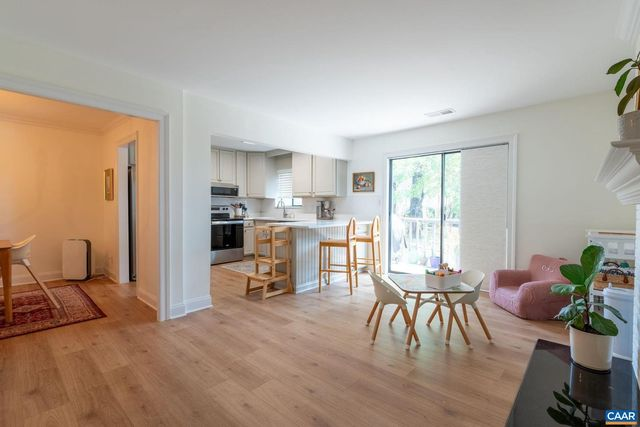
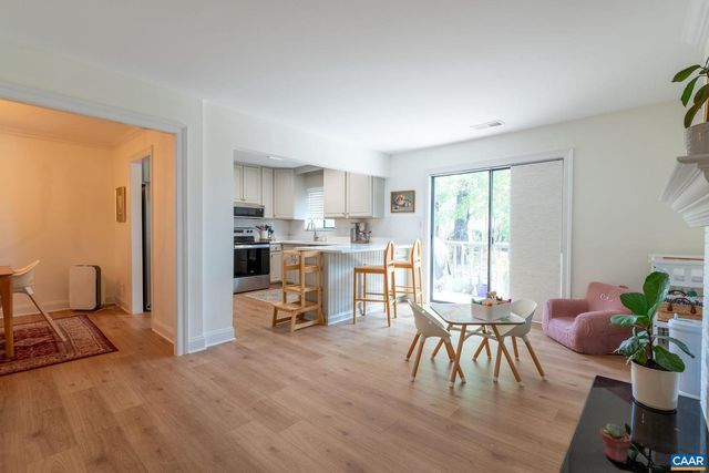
+ potted succulent [599,422,633,464]
